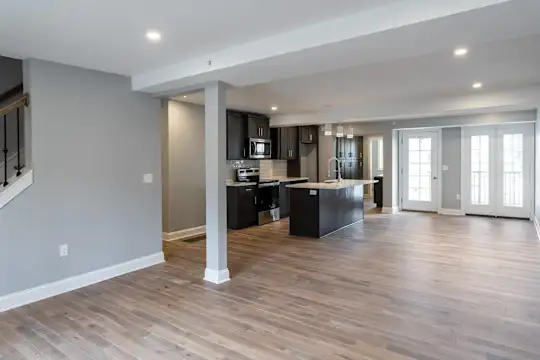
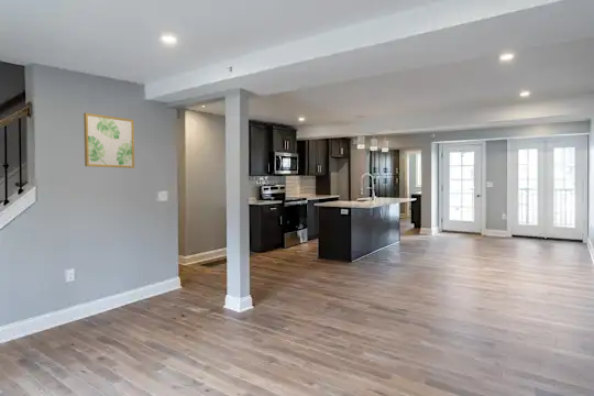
+ wall art [82,112,135,169]
